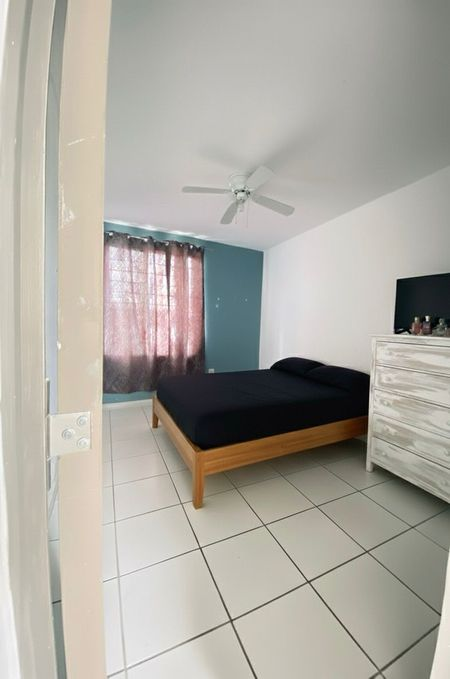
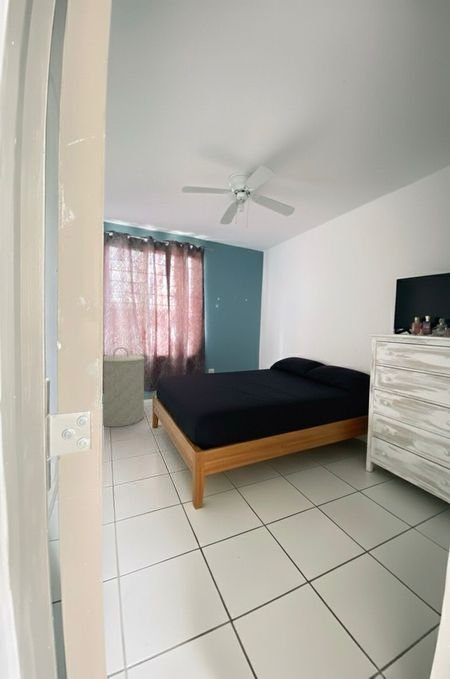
+ laundry hamper [102,346,150,428]
